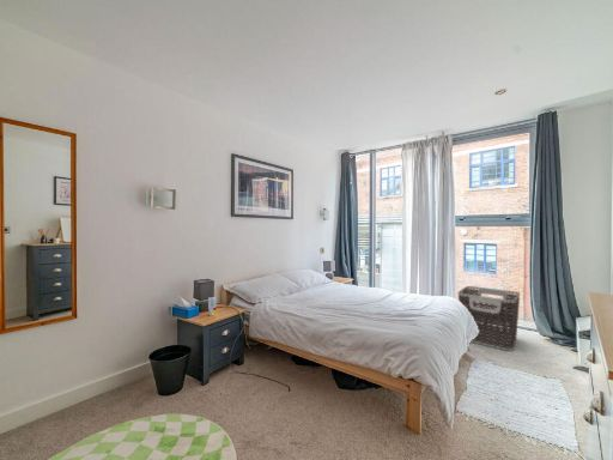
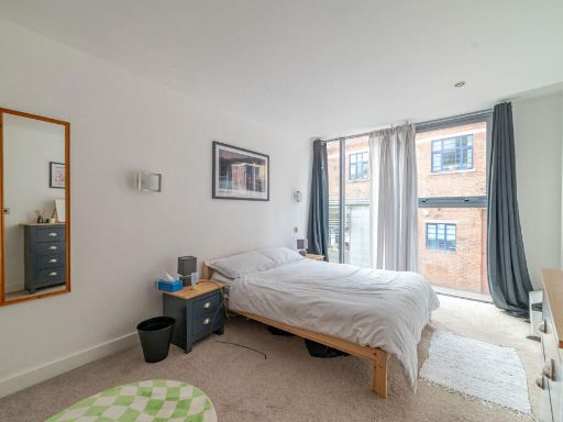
- clothes hamper [456,285,521,352]
